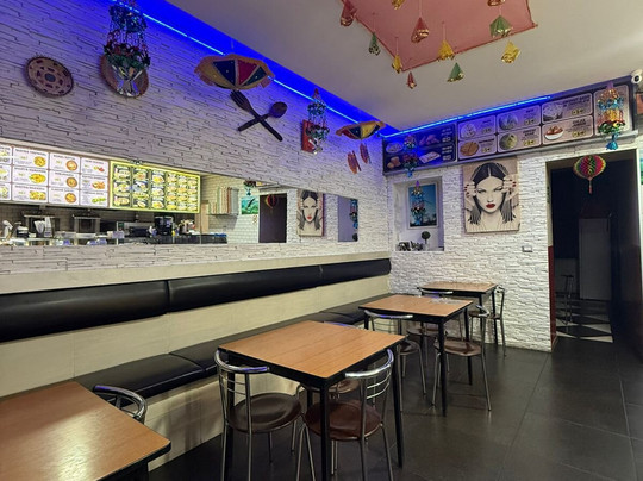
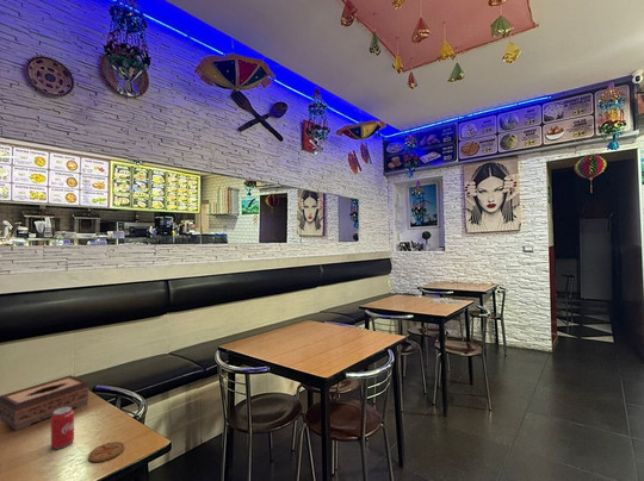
+ tissue box [0,374,89,432]
+ coaster [87,441,125,463]
+ beverage can [50,407,75,450]
